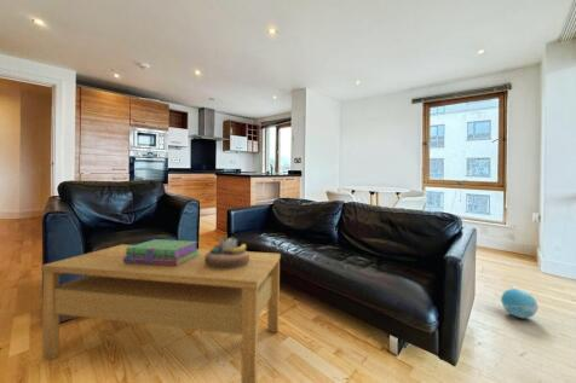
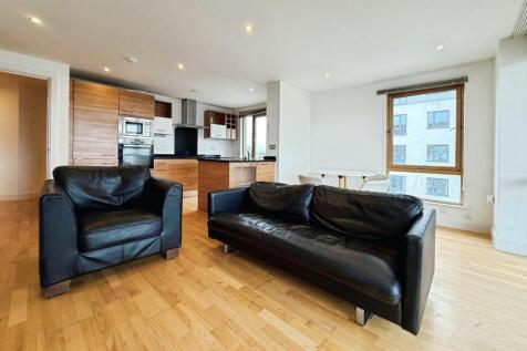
- coffee table [41,243,282,383]
- stack of books [123,238,200,266]
- decorative bowl [205,236,249,269]
- decorative ball [500,288,538,319]
